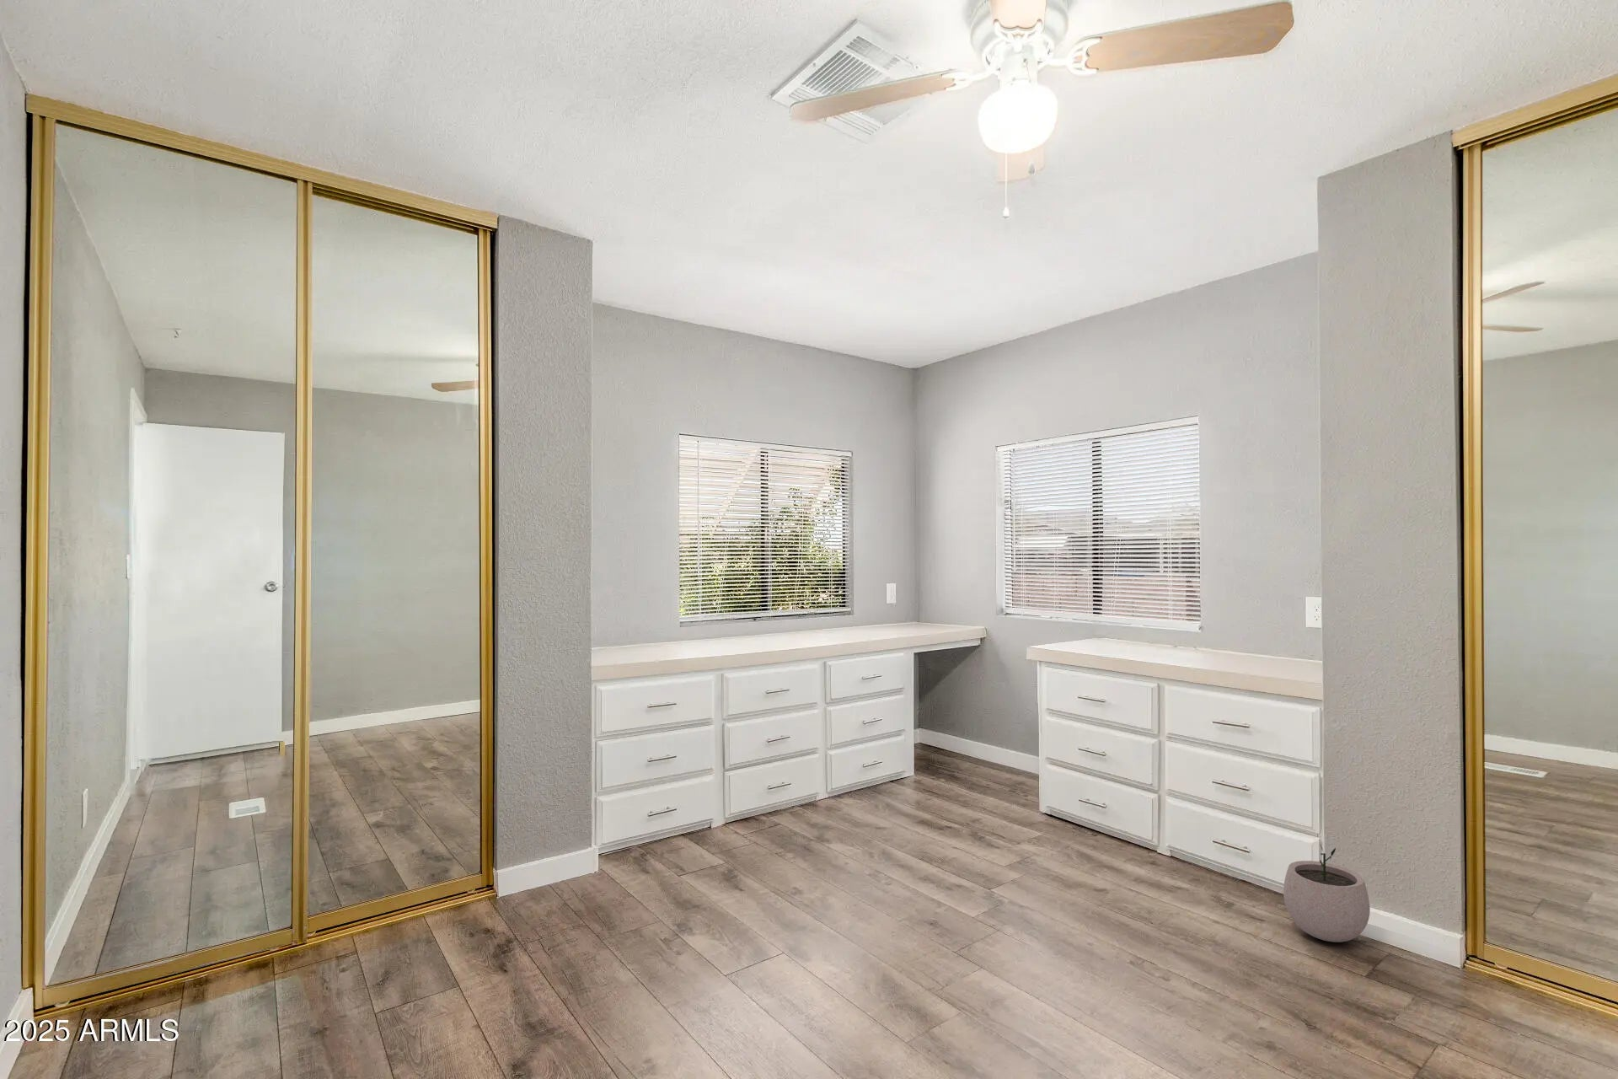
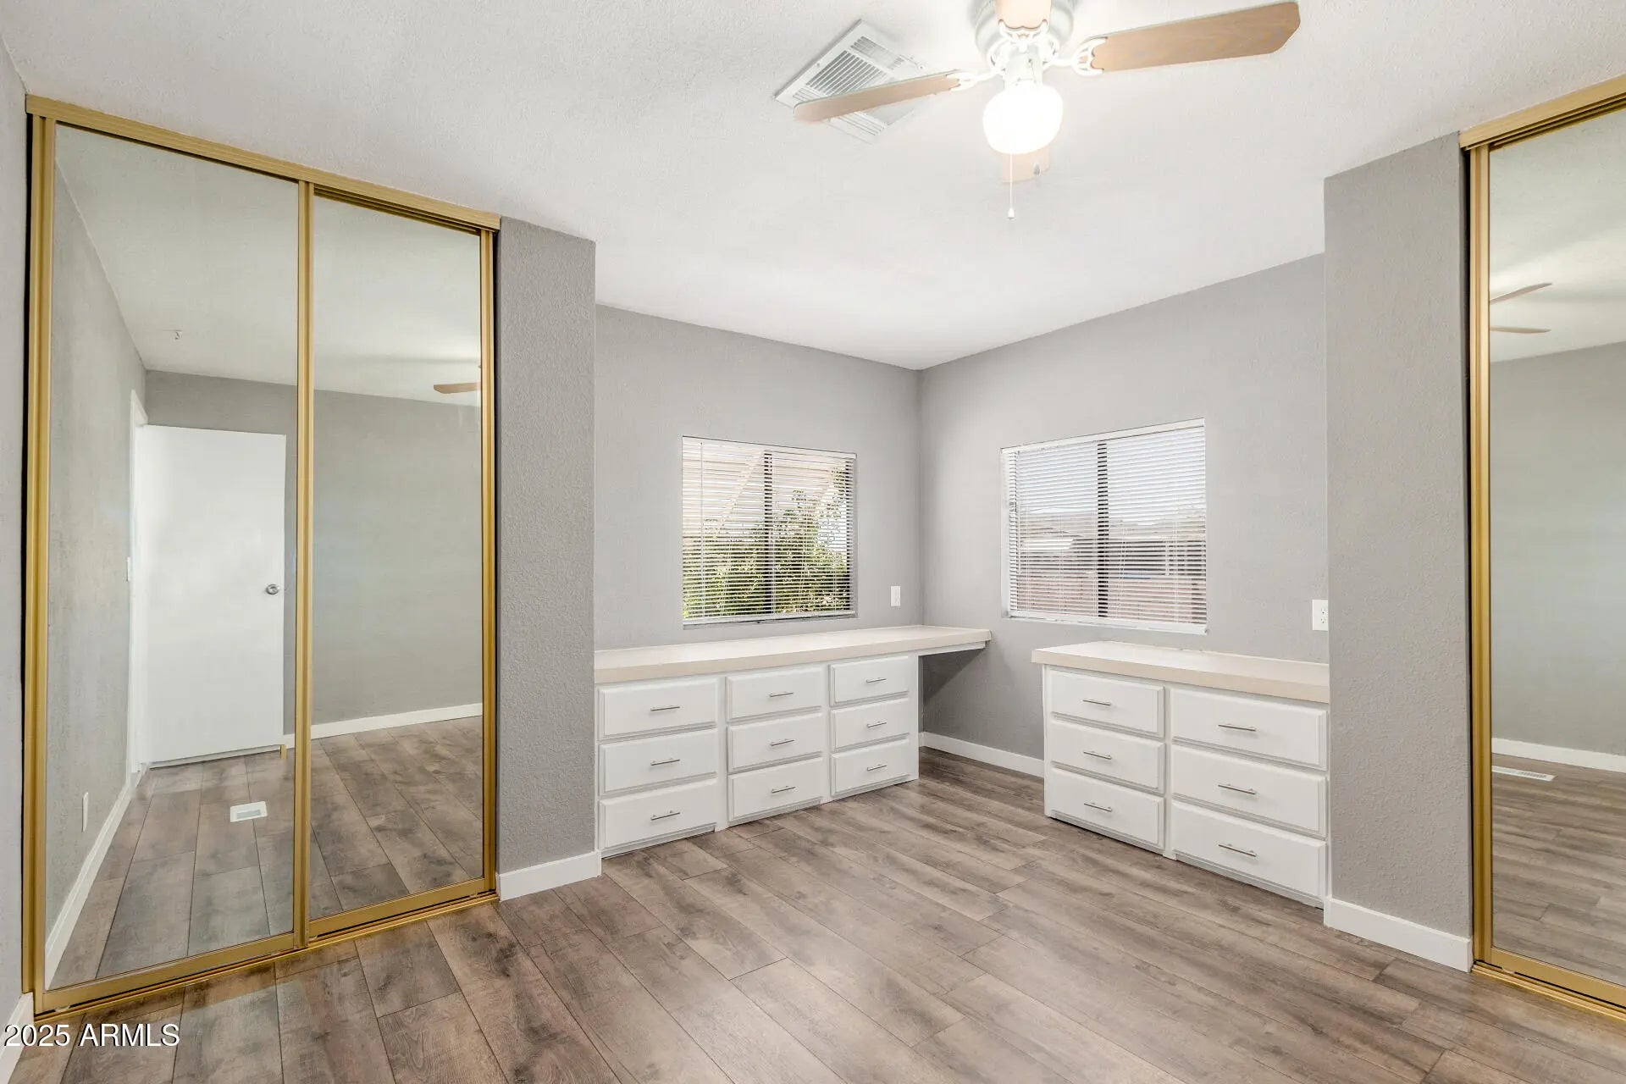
- plant pot [1282,844,1371,943]
